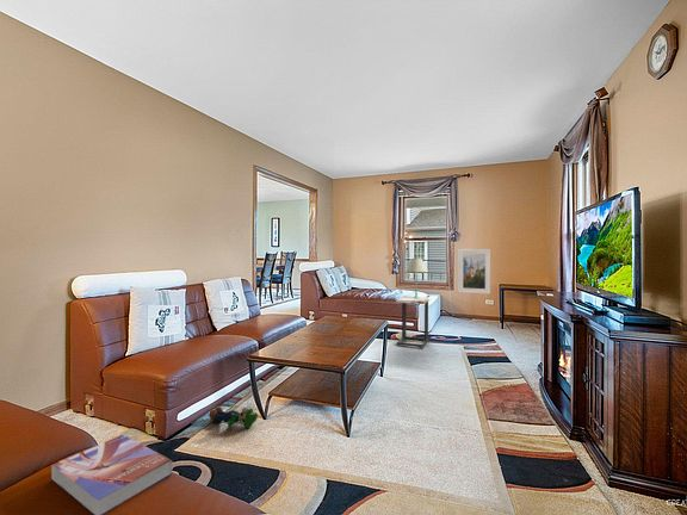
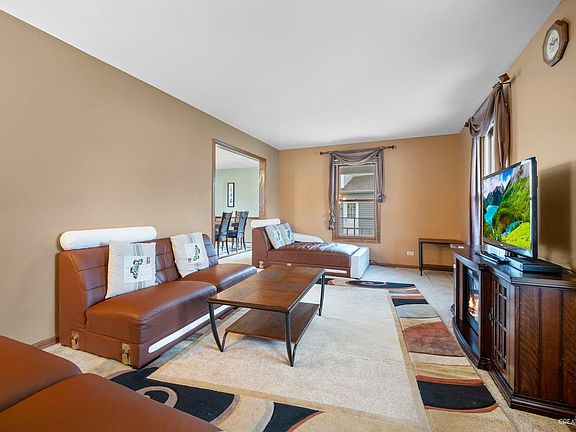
- side table [395,294,431,349]
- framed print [457,248,491,294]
- table lamp [404,258,429,299]
- plush toy [208,403,259,435]
- textbook [50,434,173,515]
